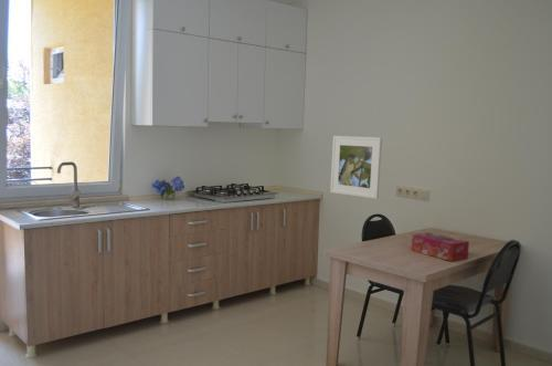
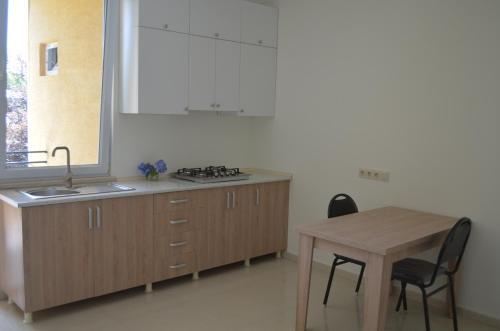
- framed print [329,135,383,200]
- tissue box [411,232,470,262]
